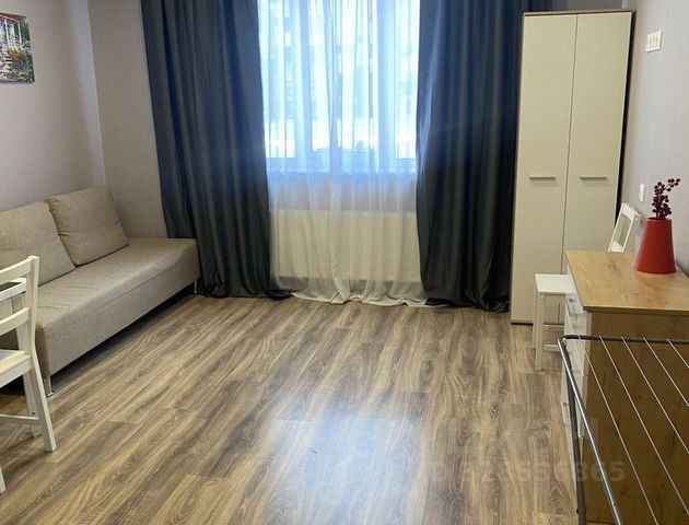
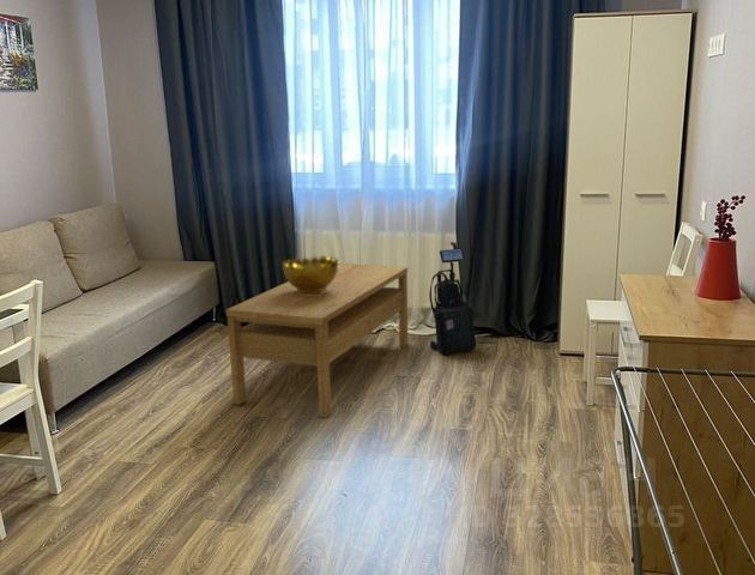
+ vacuum cleaner [428,241,477,356]
+ decorative bowl [282,254,339,296]
+ coffee table [225,262,409,419]
